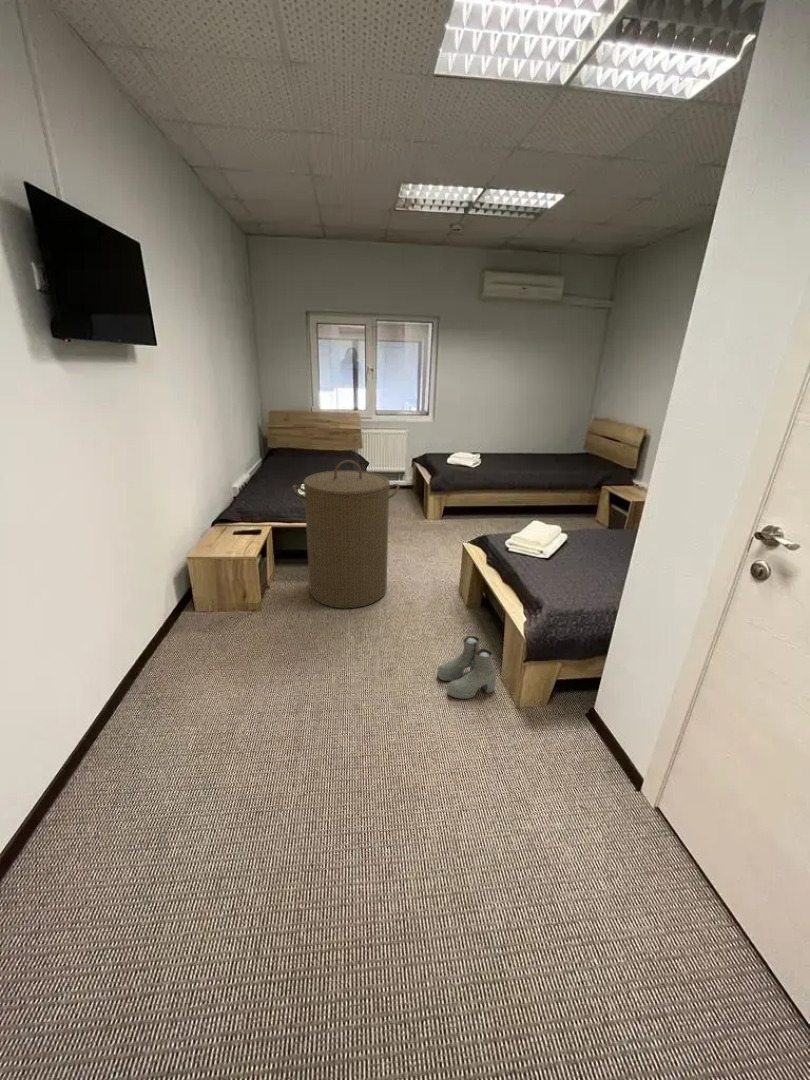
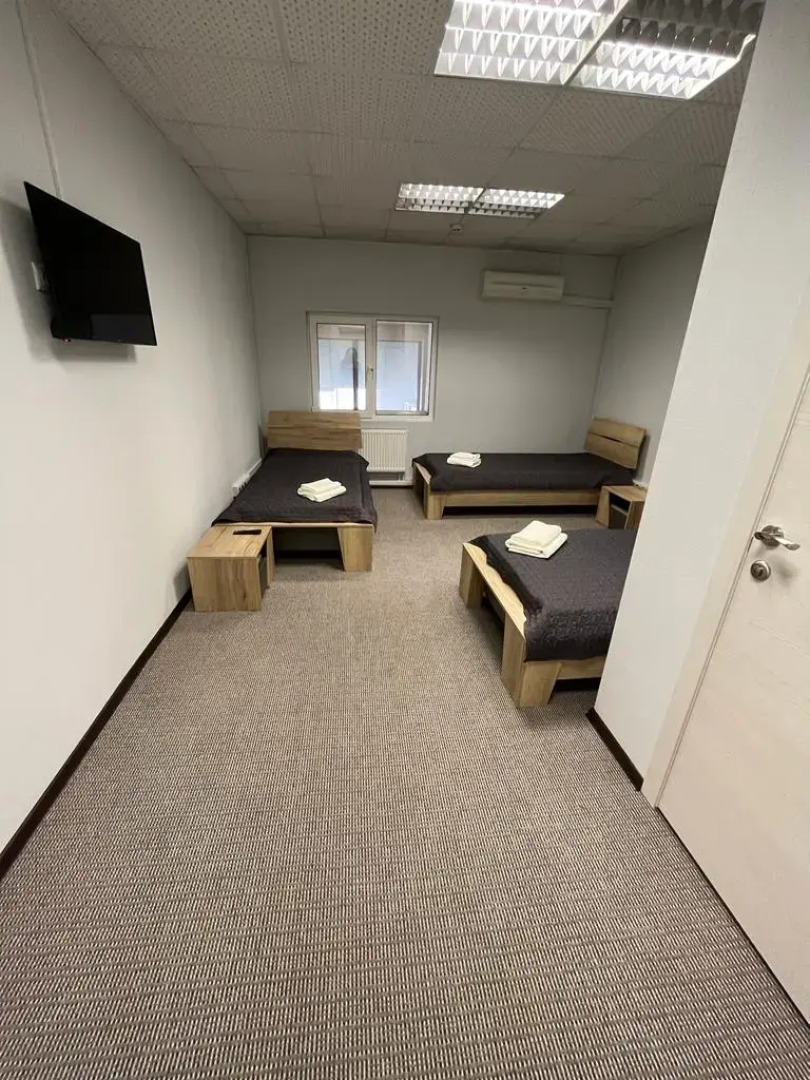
- boots [436,635,497,700]
- laundry hamper [292,459,400,609]
